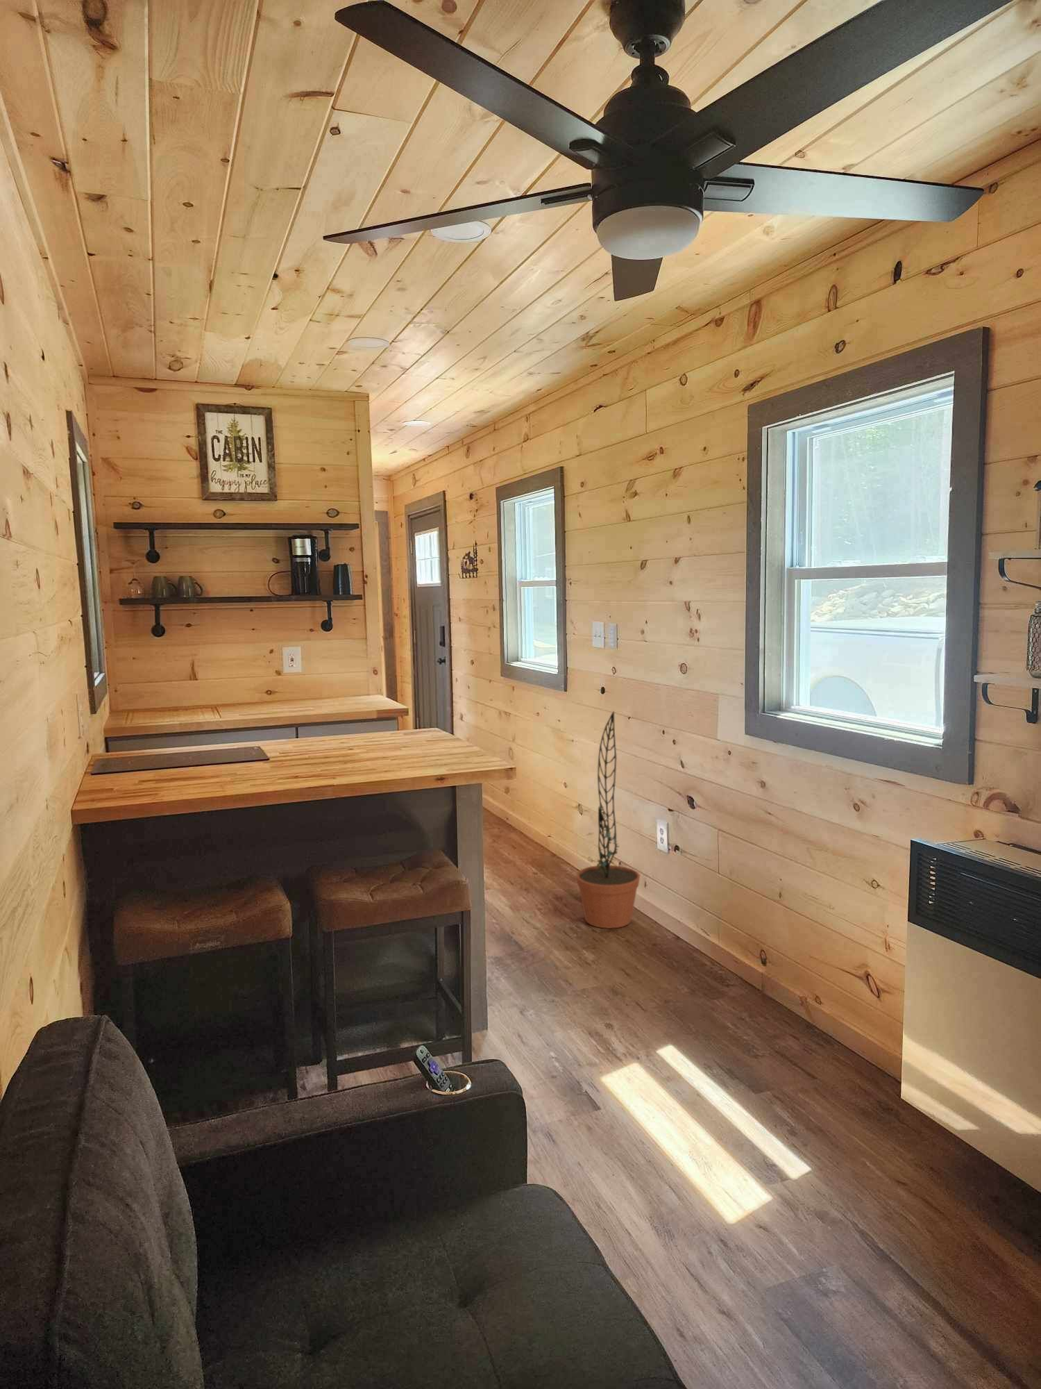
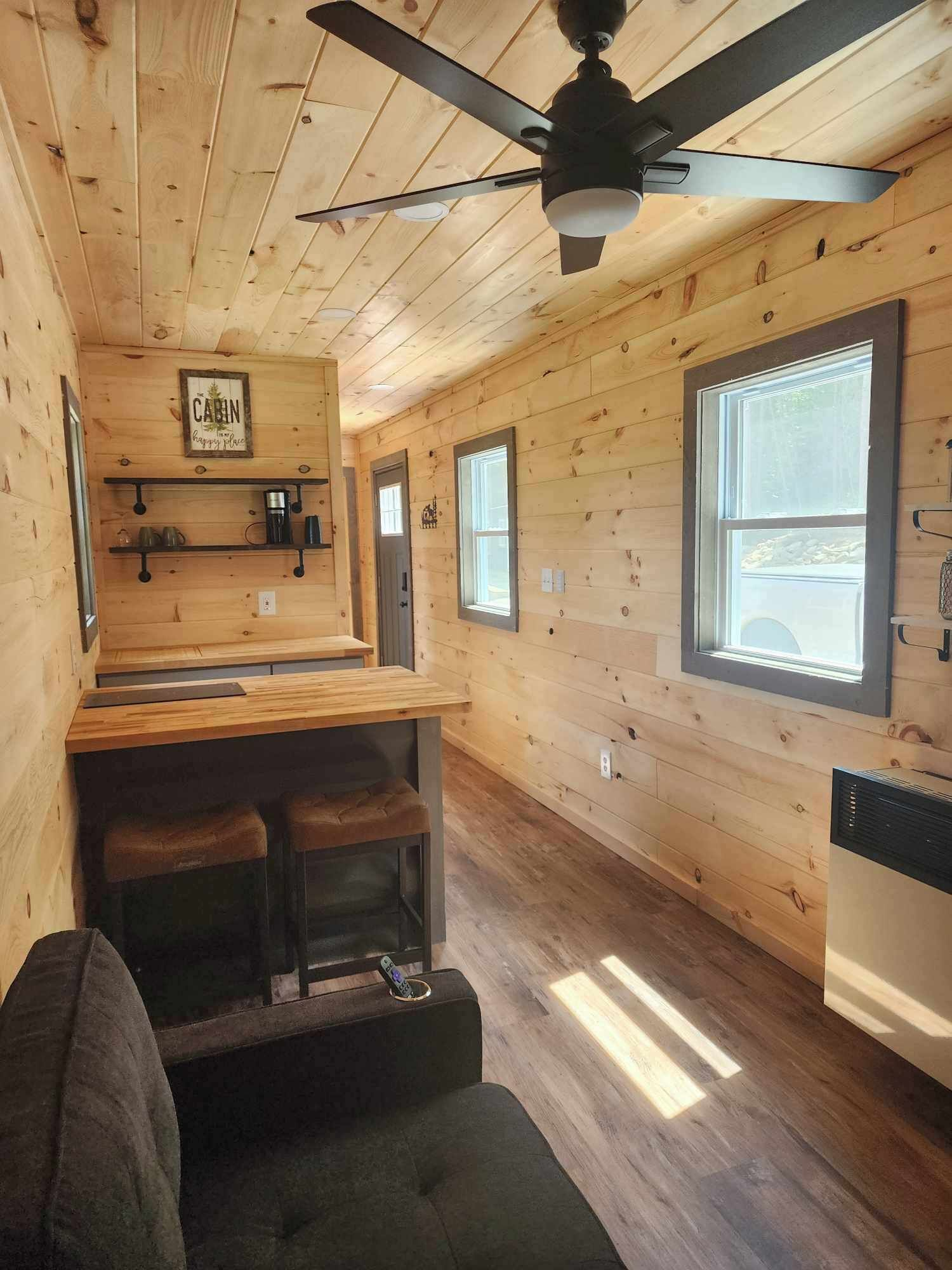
- decorative plant [575,711,641,930]
